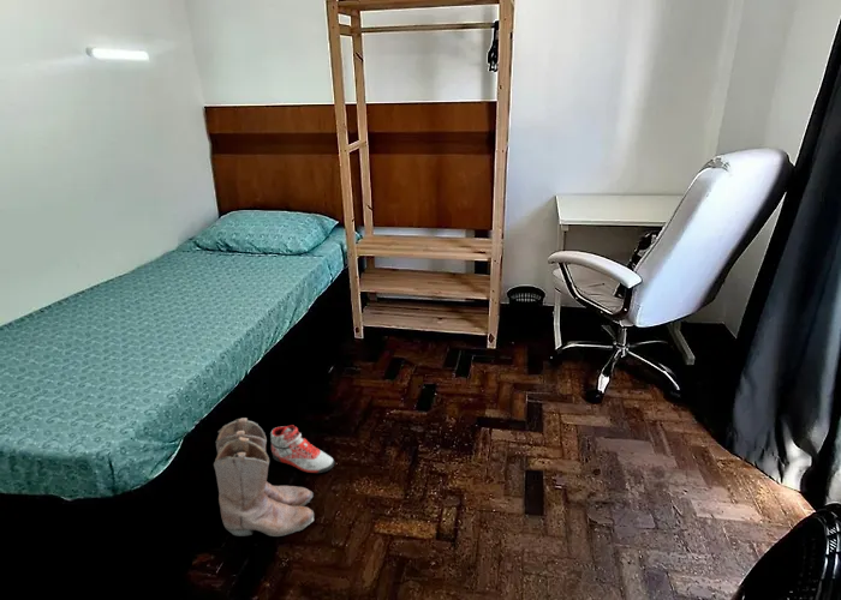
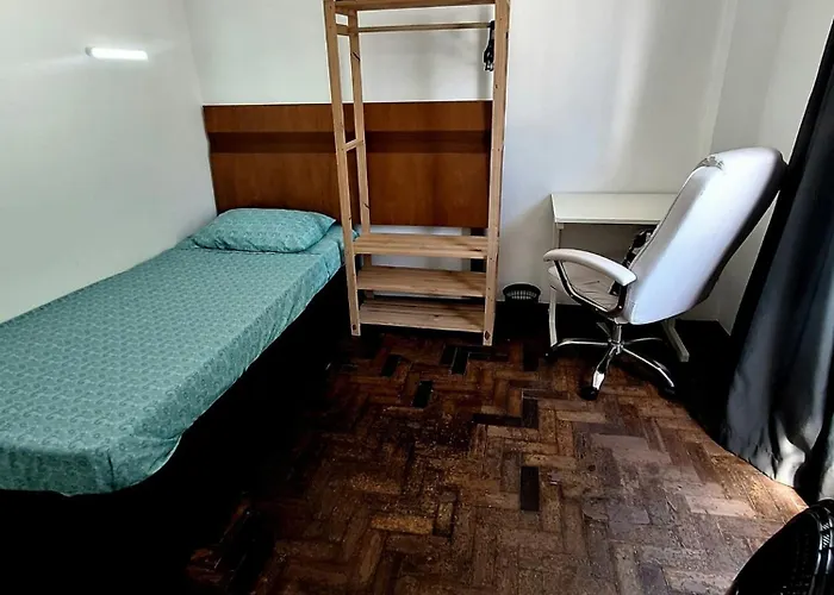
- sneaker [269,424,336,474]
- boots [213,416,315,538]
